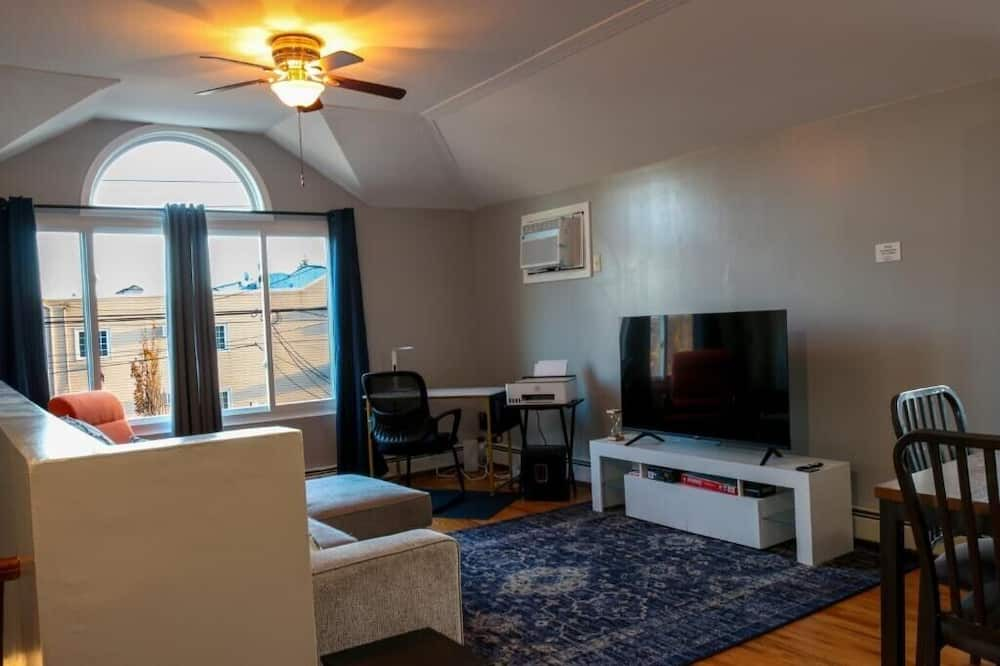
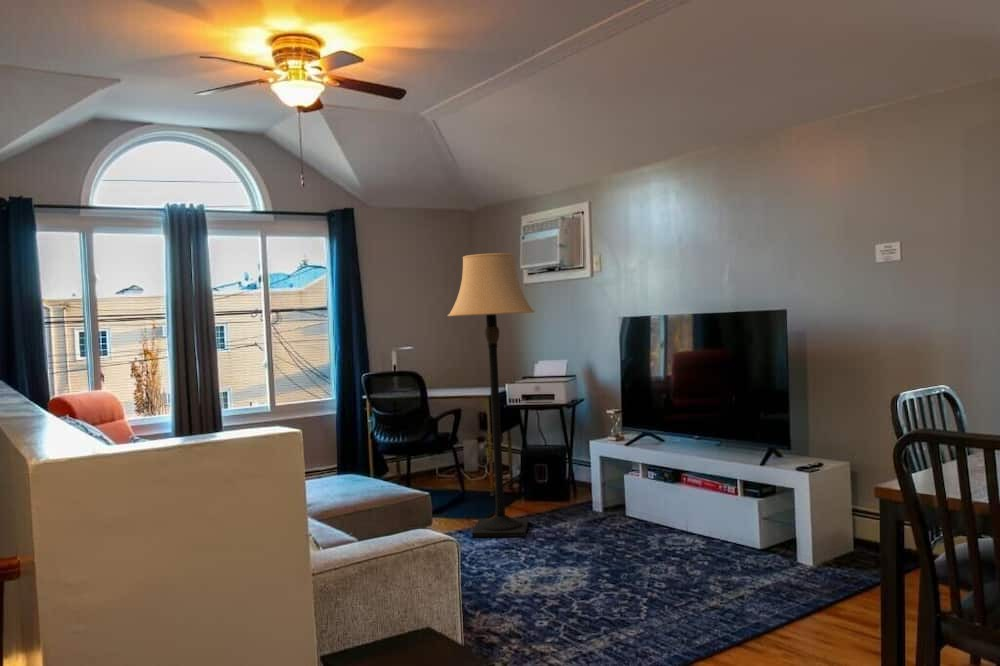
+ lamp [447,252,536,538]
